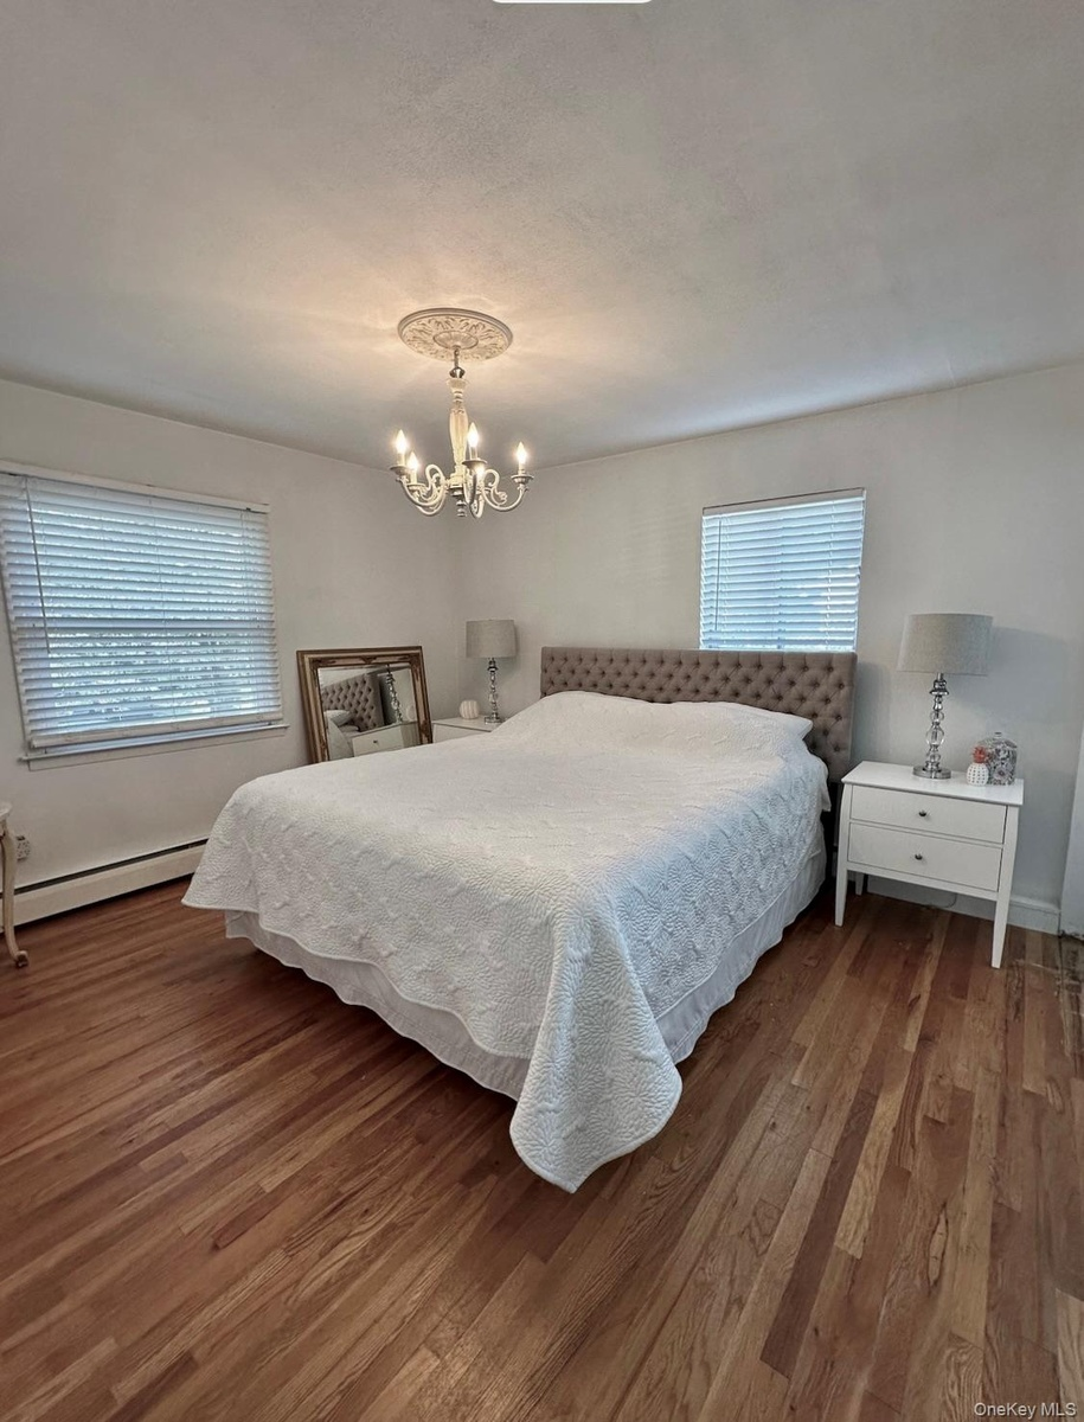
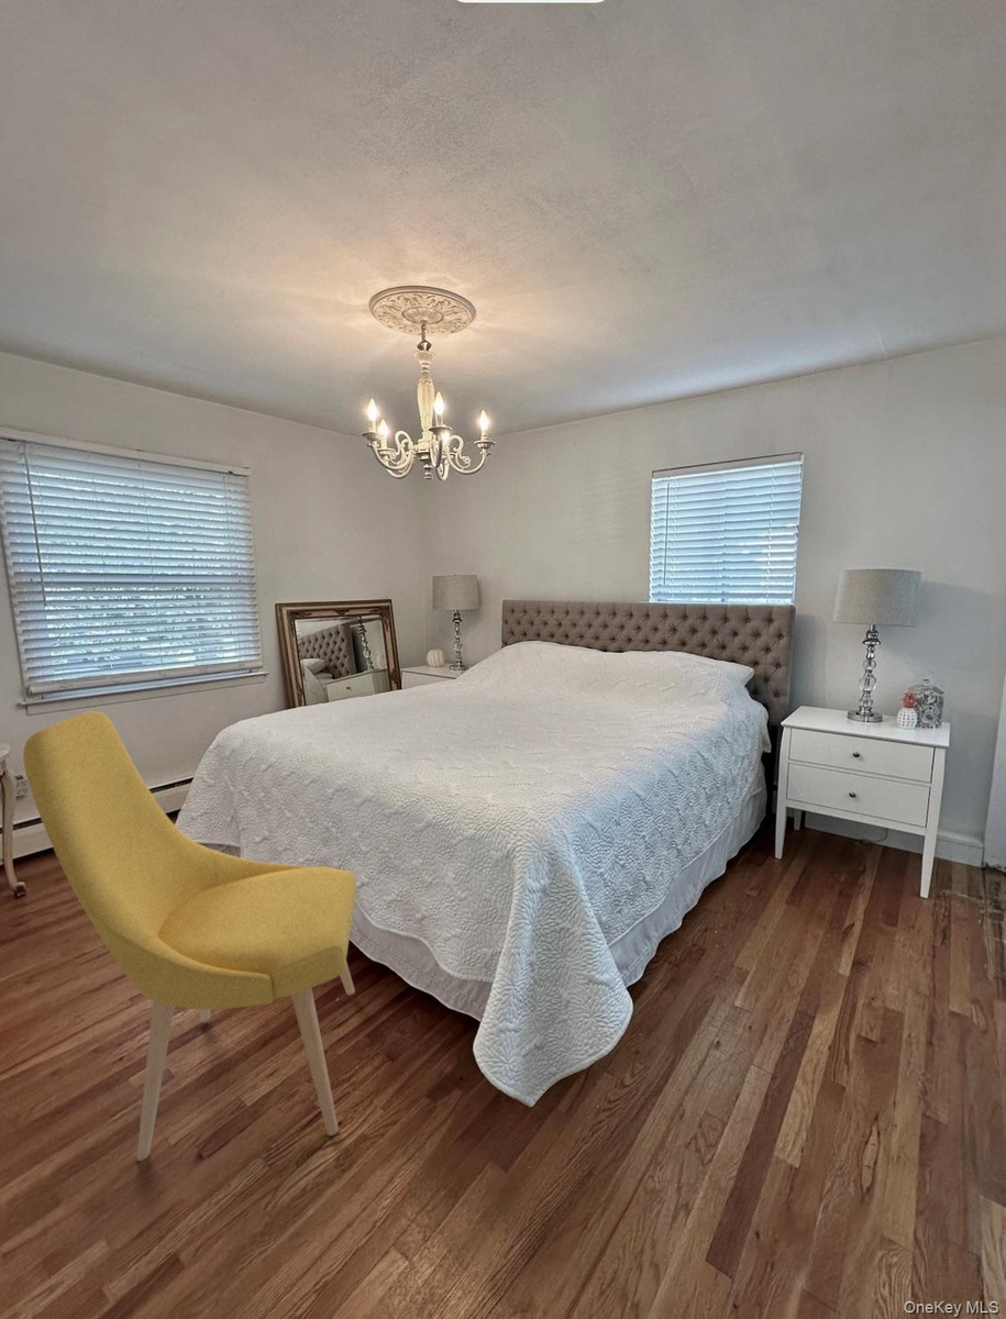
+ chair [22,710,357,1162]
